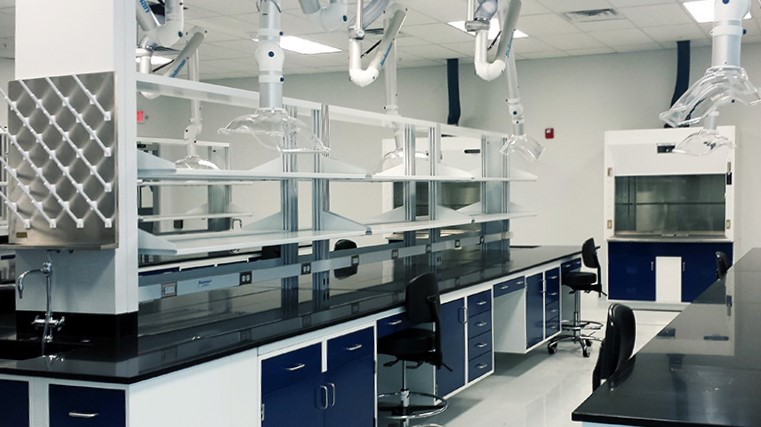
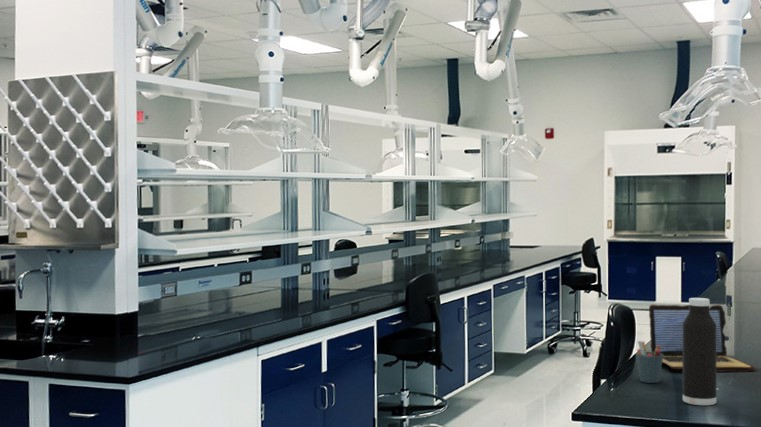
+ laptop [648,304,757,373]
+ pen holder [635,340,663,384]
+ water bottle [682,297,717,406]
